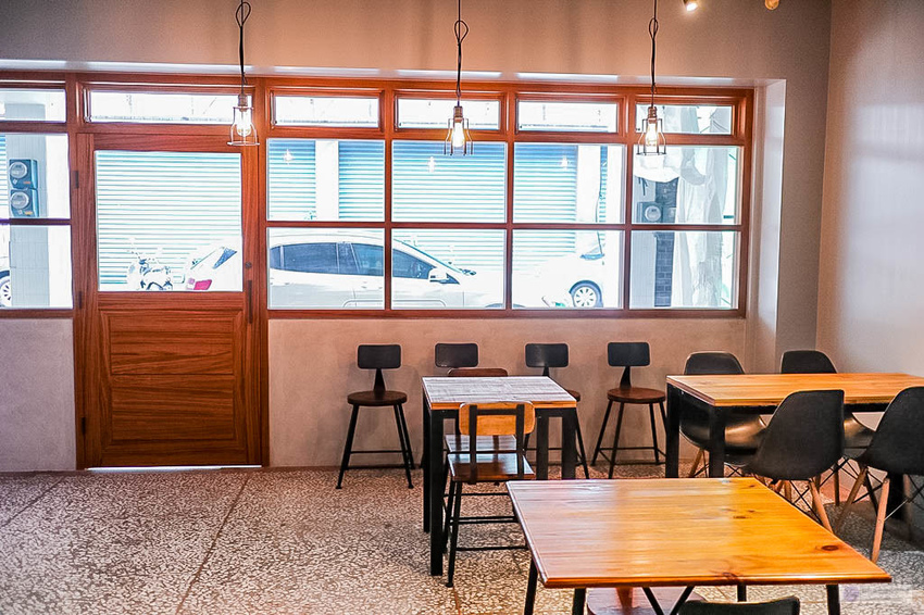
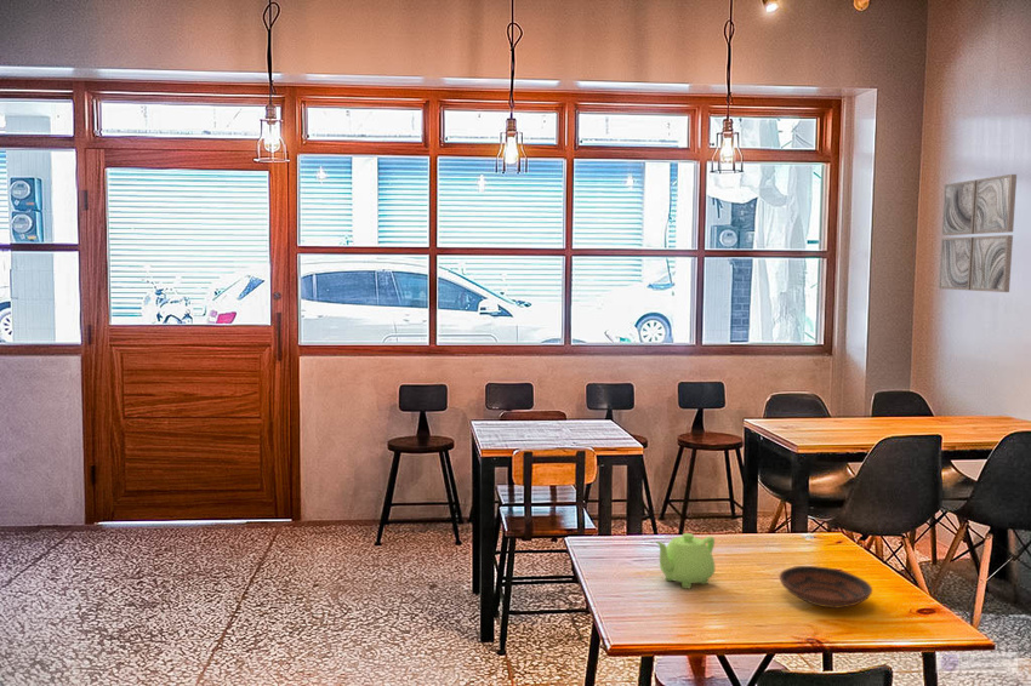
+ teapot [655,532,716,589]
+ bowl [779,565,873,608]
+ wall art [938,173,1018,293]
